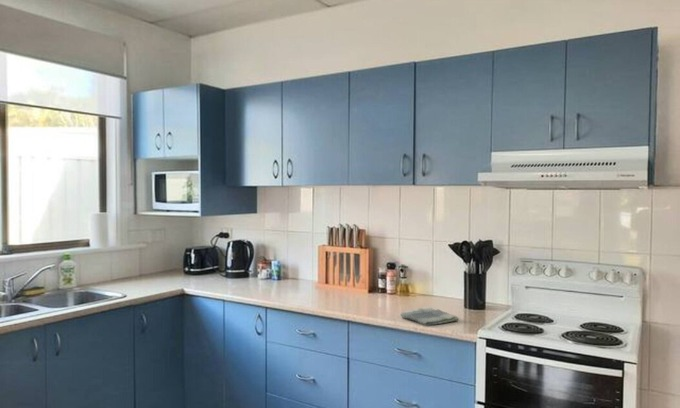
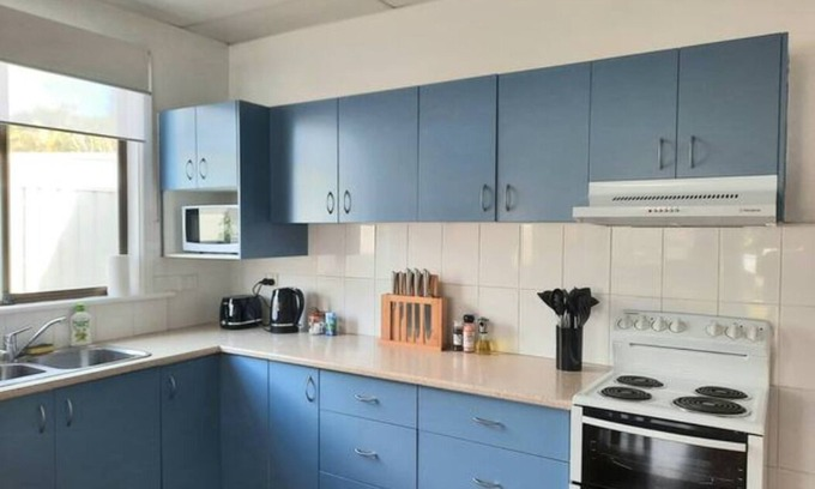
- dish towel [399,306,460,326]
